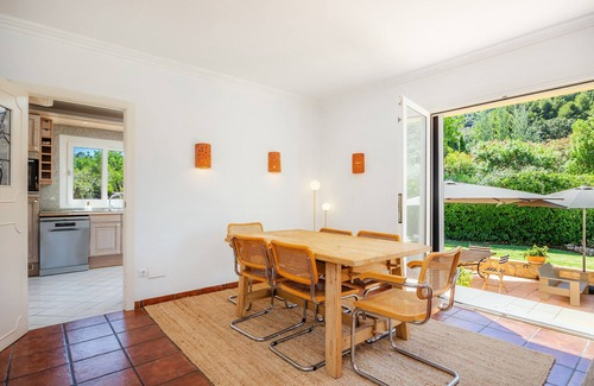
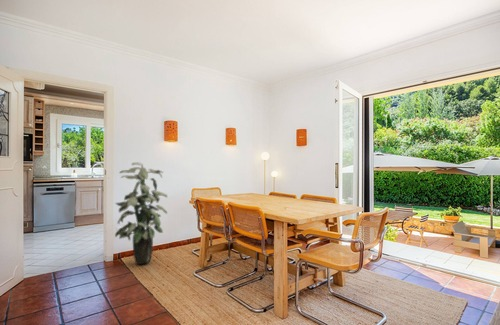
+ indoor plant [114,161,168,265]
